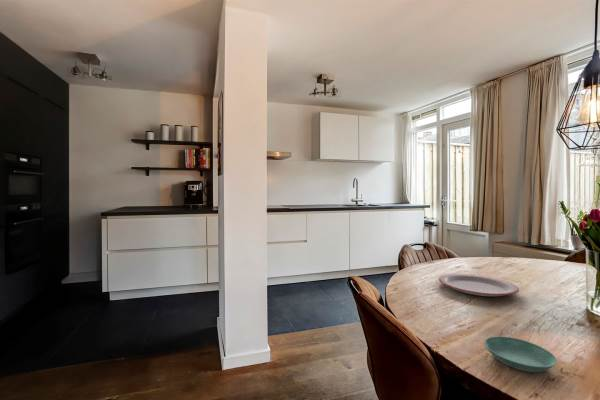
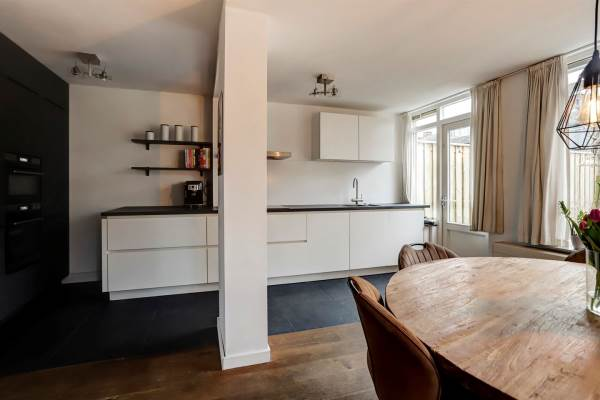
- saucer [483,335,558,373]
- plate [438,272,520,297]
